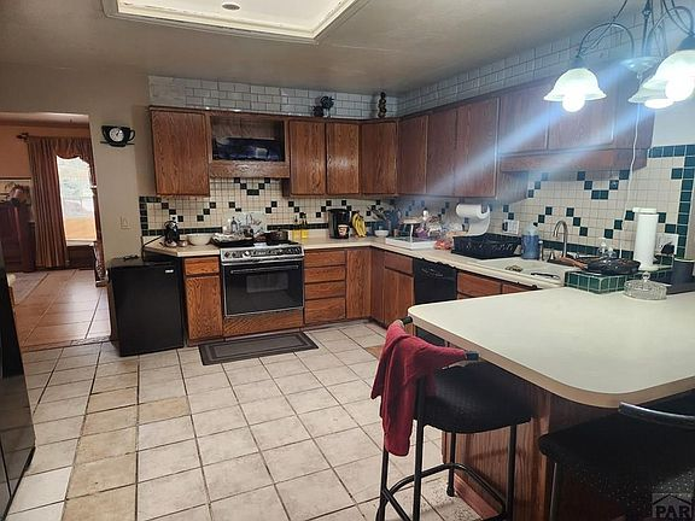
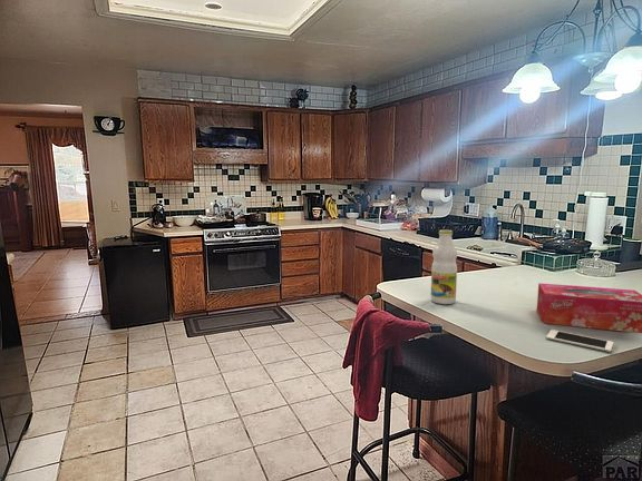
+ bottle [430,228,458,305]
+ tissue box [536,282,642,334]
+ cell phone [545,328,614,353]
